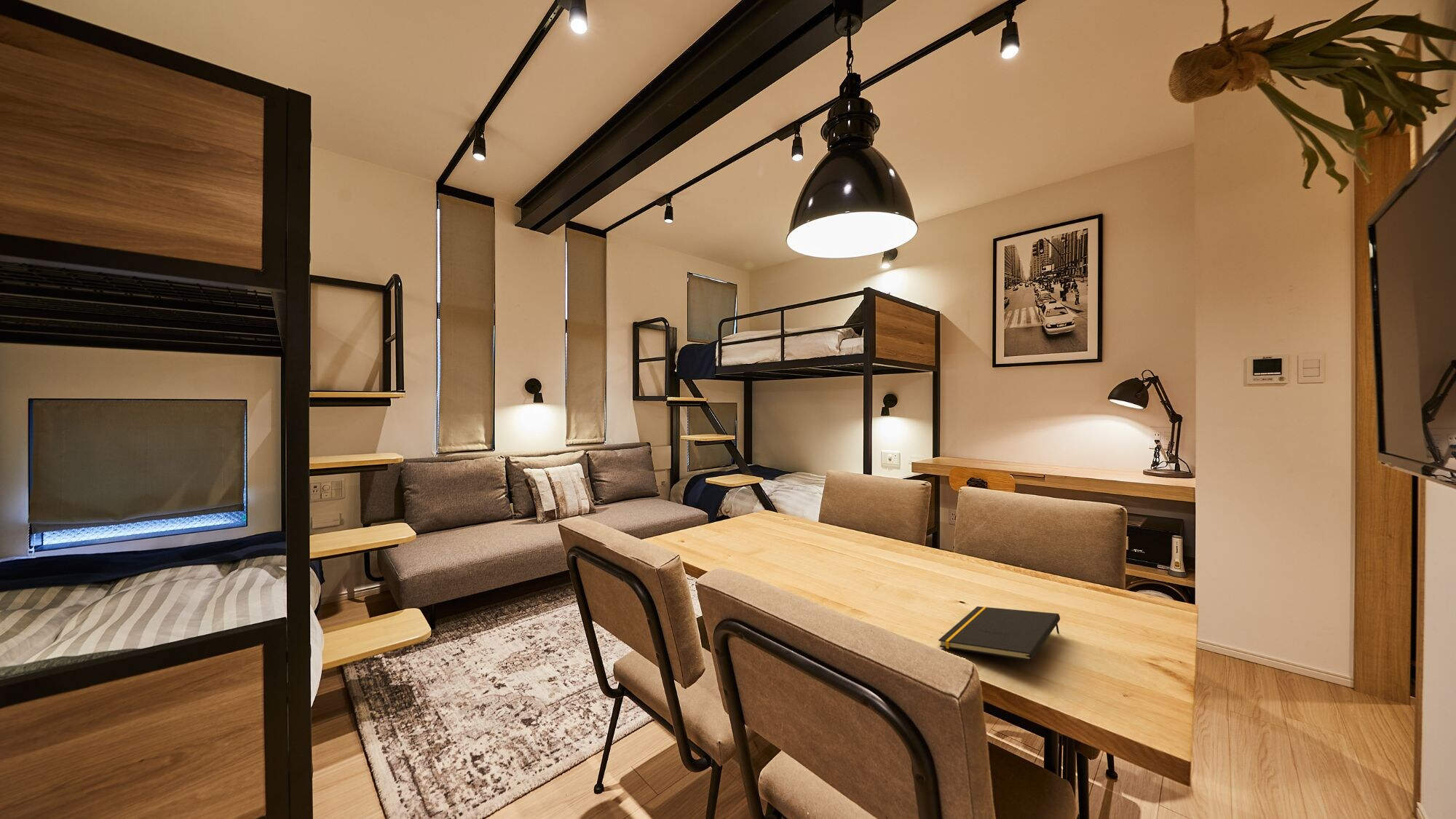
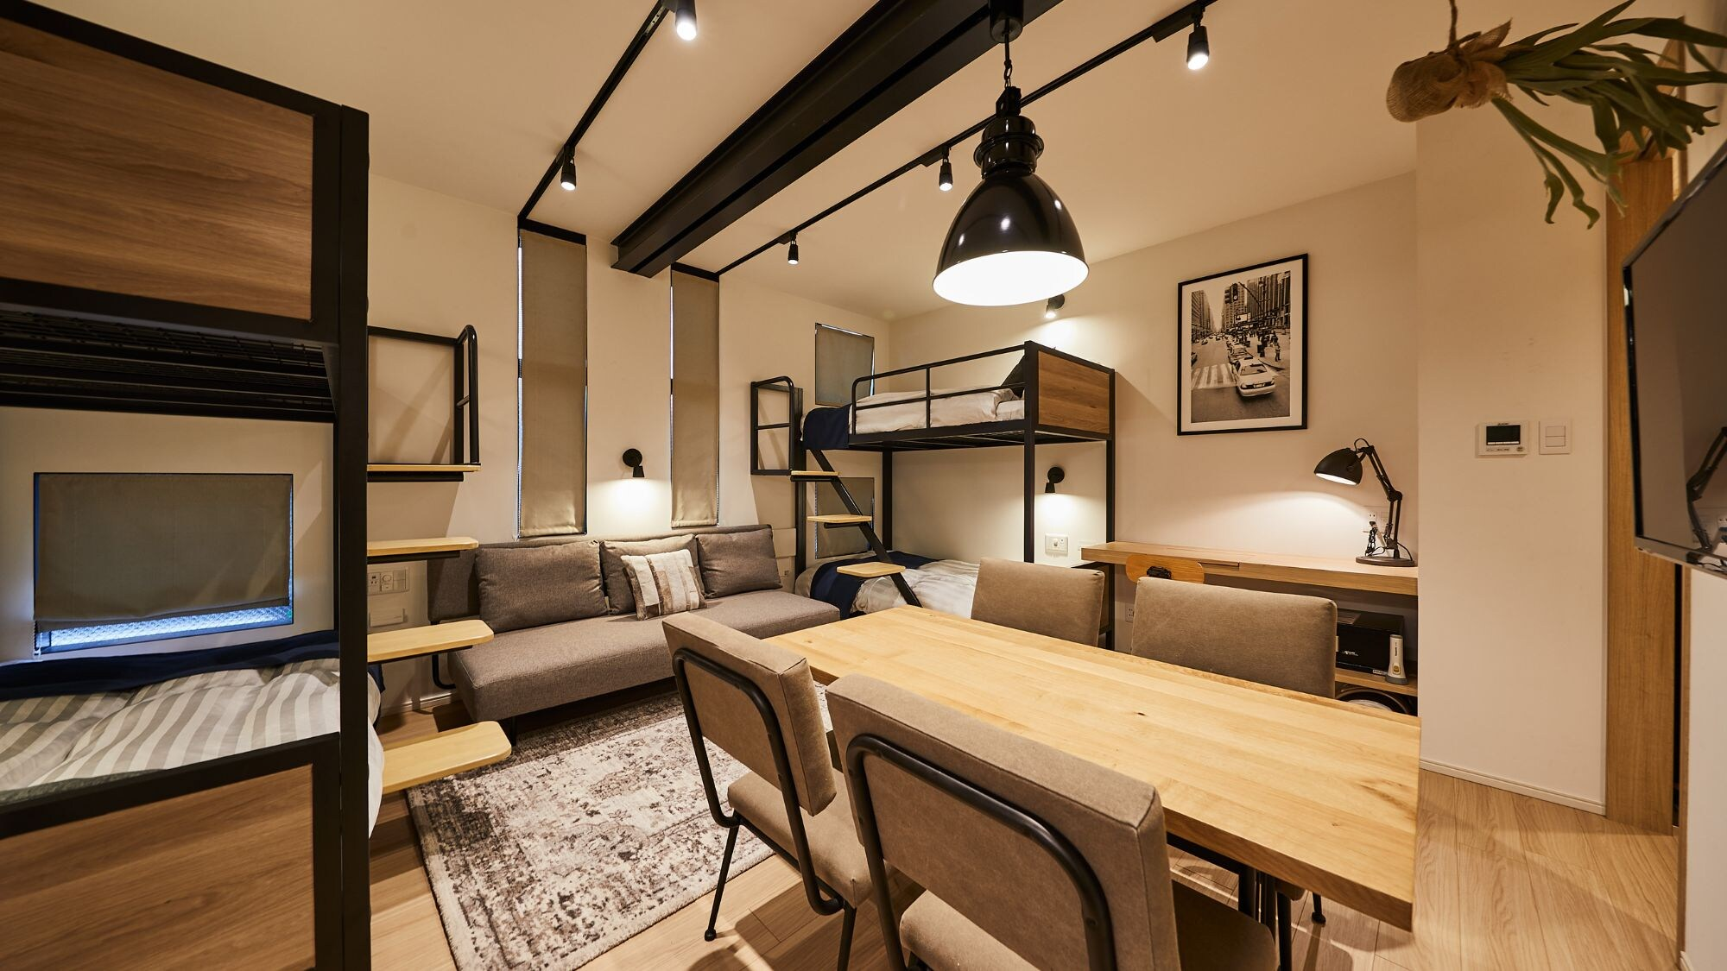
- notepad [938,606,1061,662]
